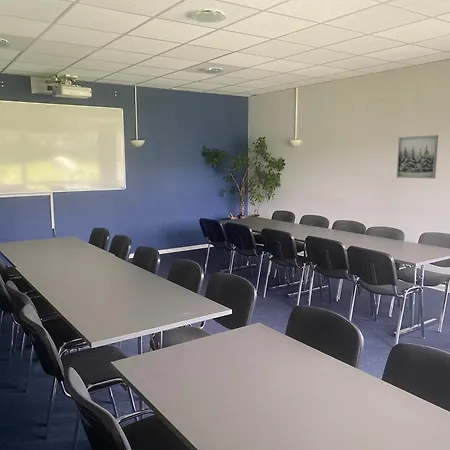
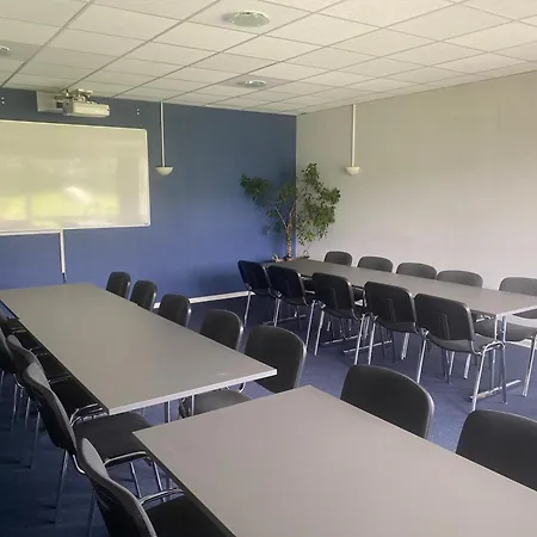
- wall art [396,134,439,179]
